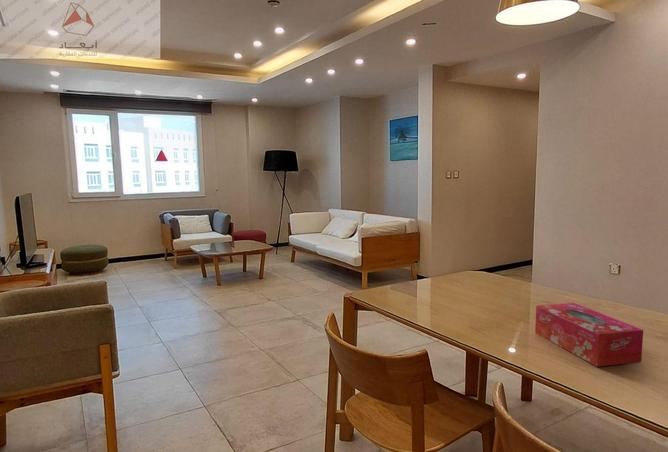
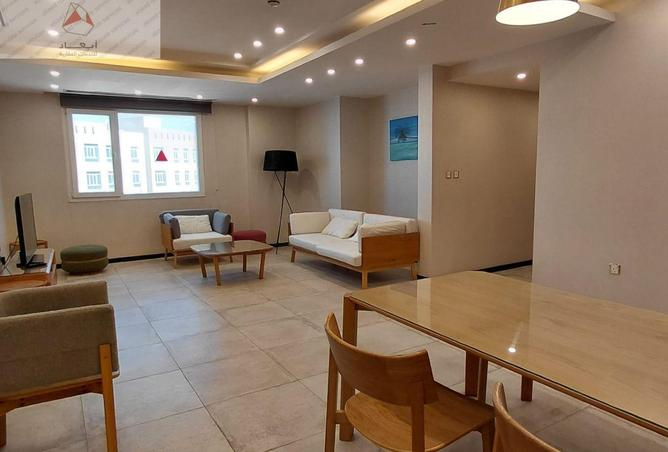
- tissue box [534,302,644,368]
